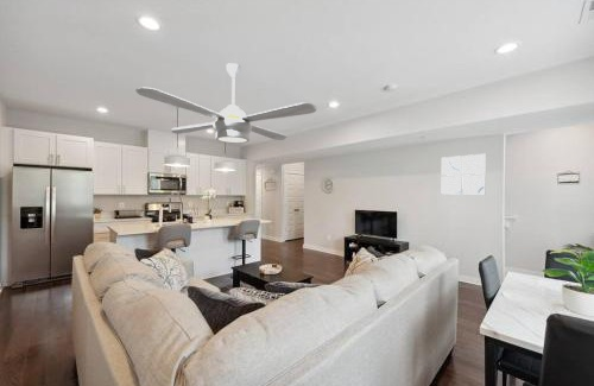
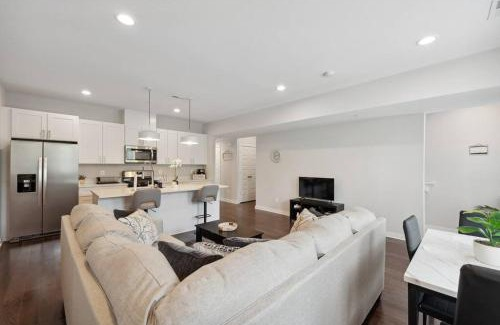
- ceiling fan [134,62,318,145]
- wall art [441,153,487,195]
